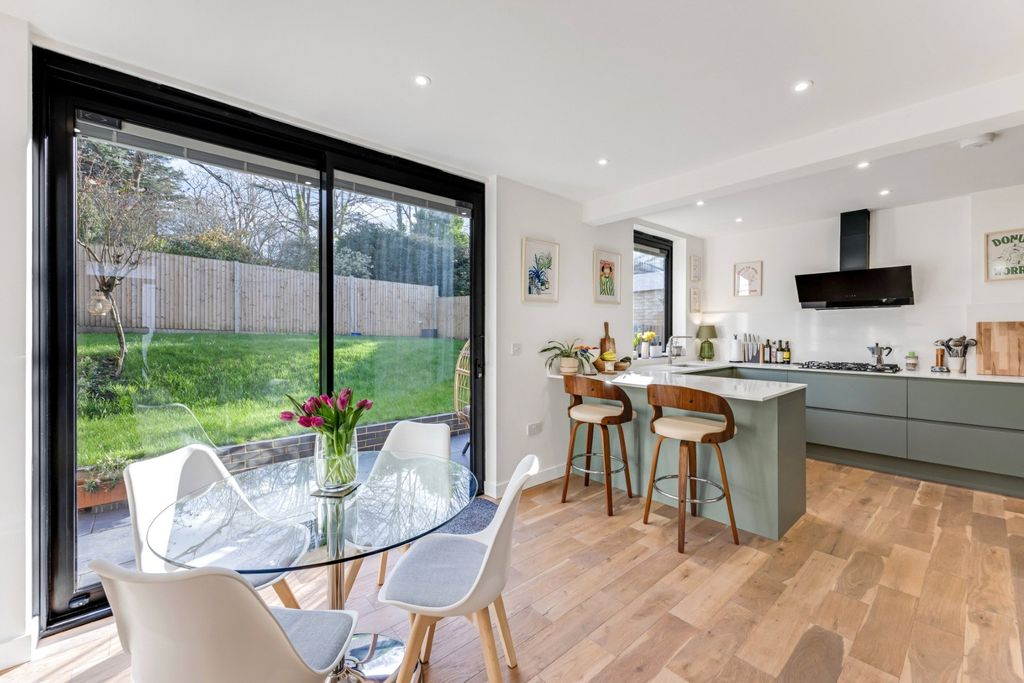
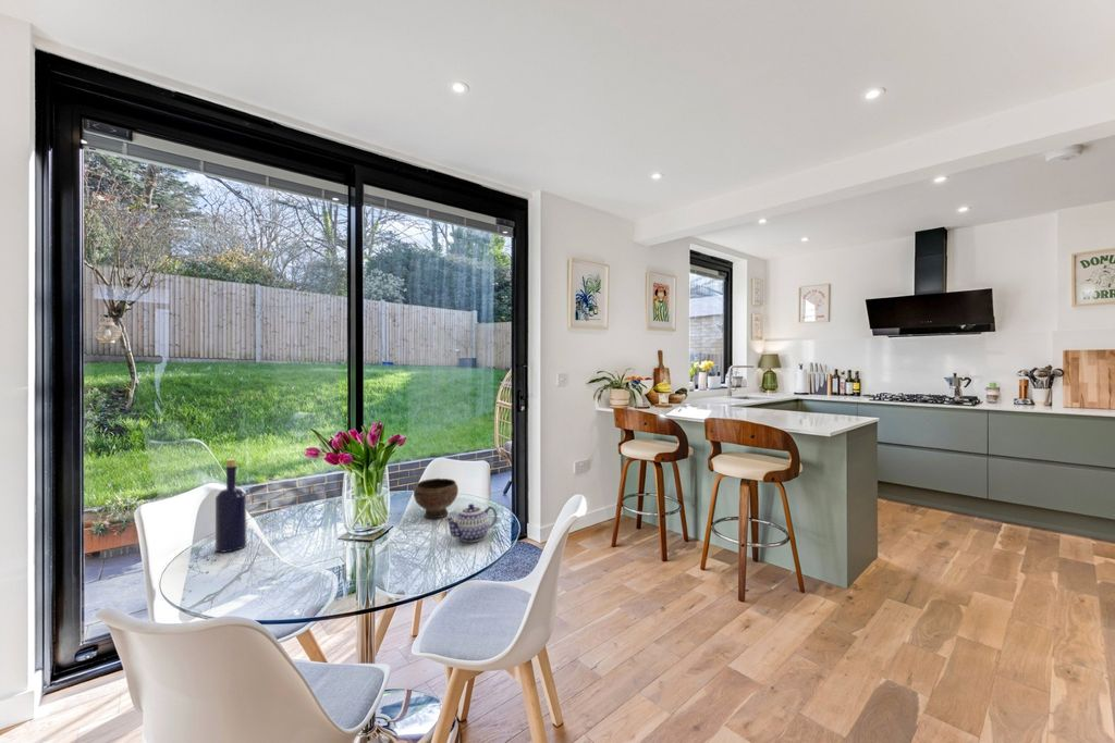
+ bottle [215,458,248,554]
+ bowl [413,478,460,519]
+ teapot [444,503,498,543]
